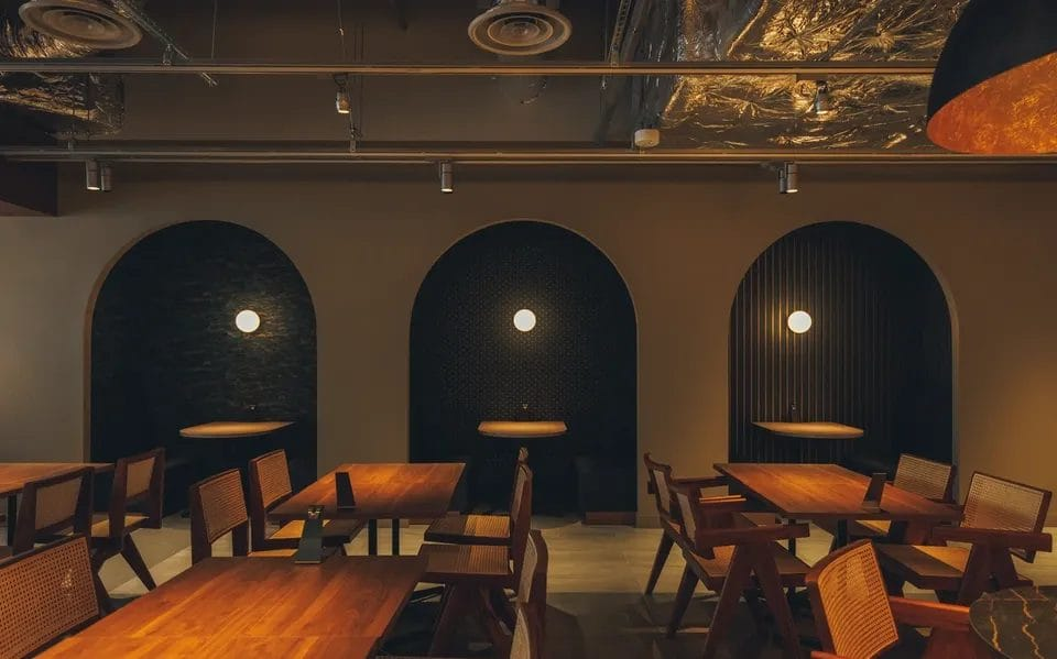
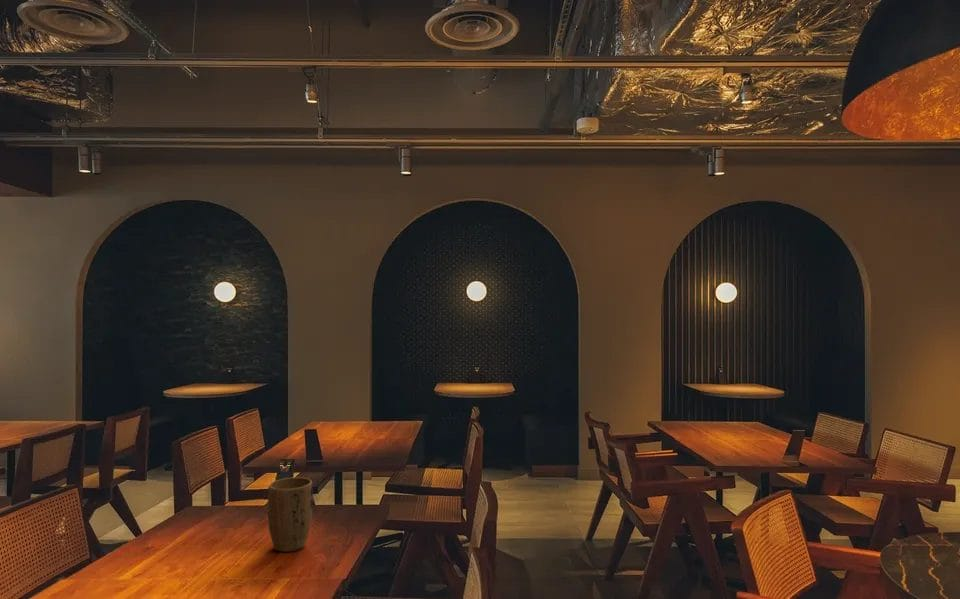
+ plant pot [267,476,314,553]
